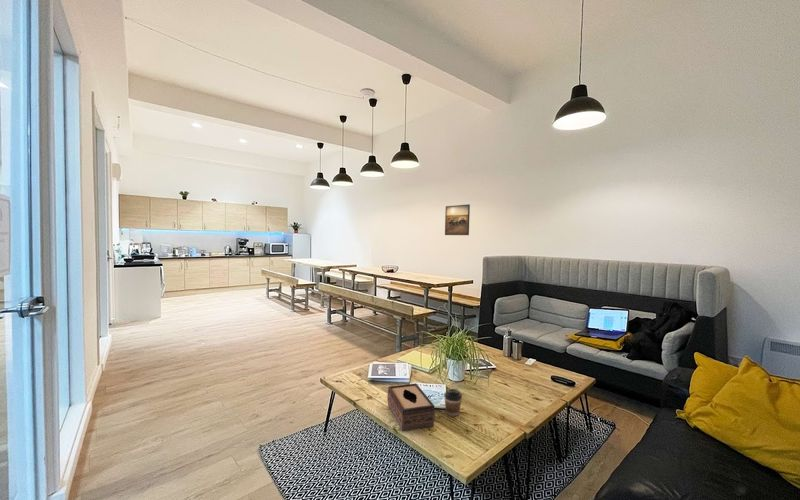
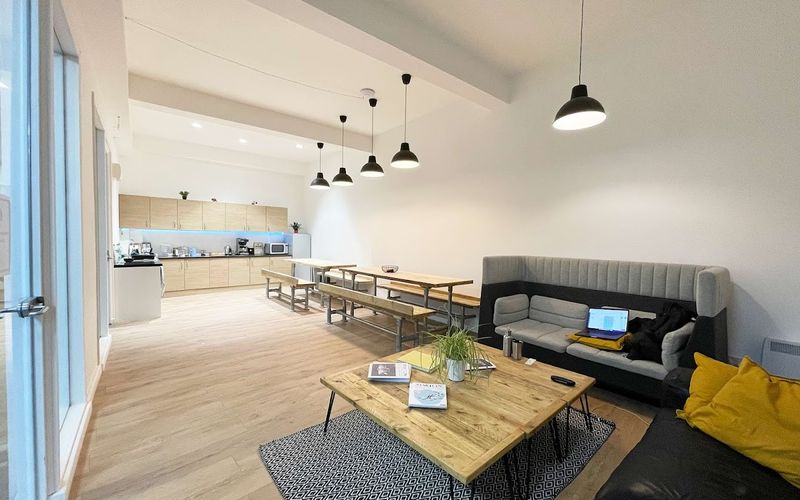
- coffee cup [443,388,463,417]
- tissue box [386,382,436,432]
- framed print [444,203,471,236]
